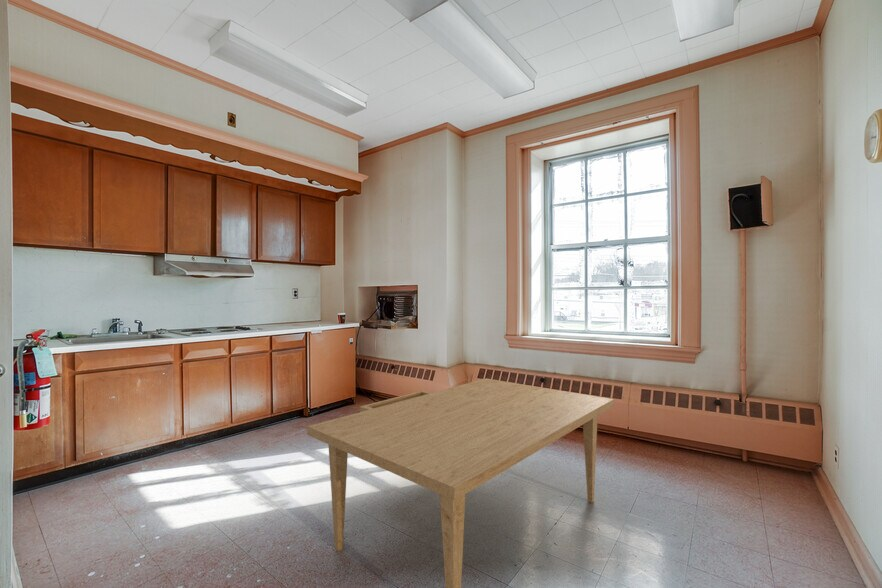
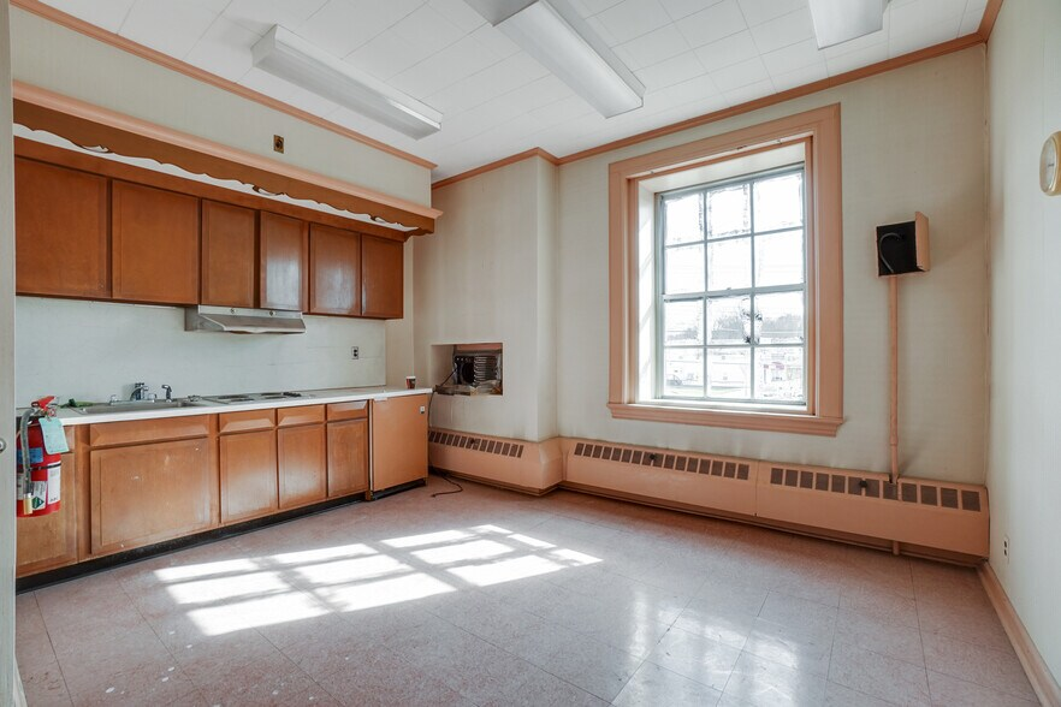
- dining table [306,377,615,588]
